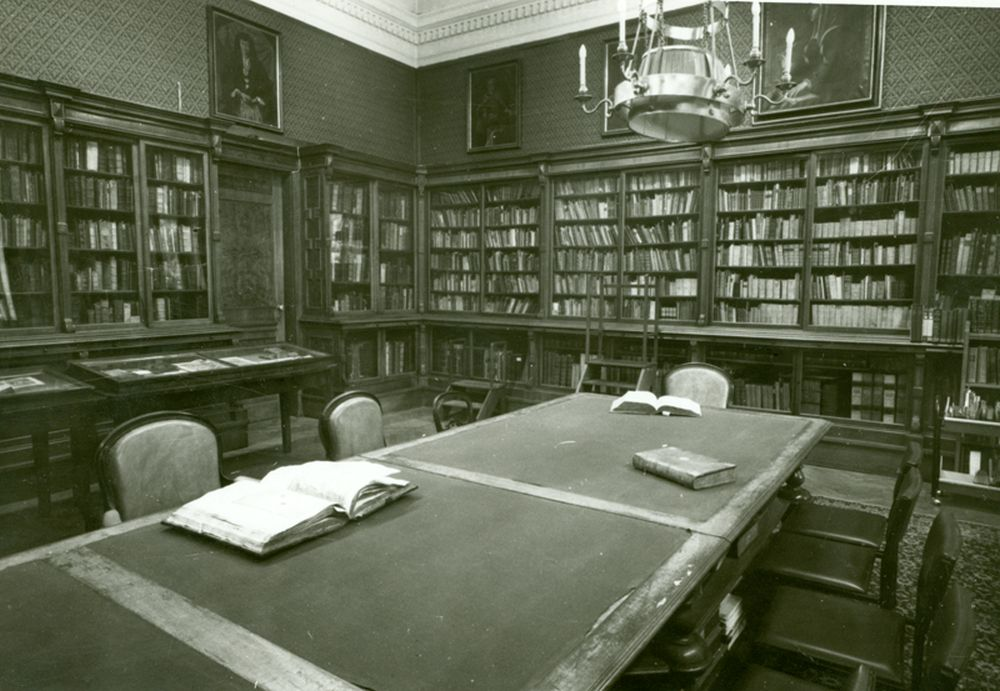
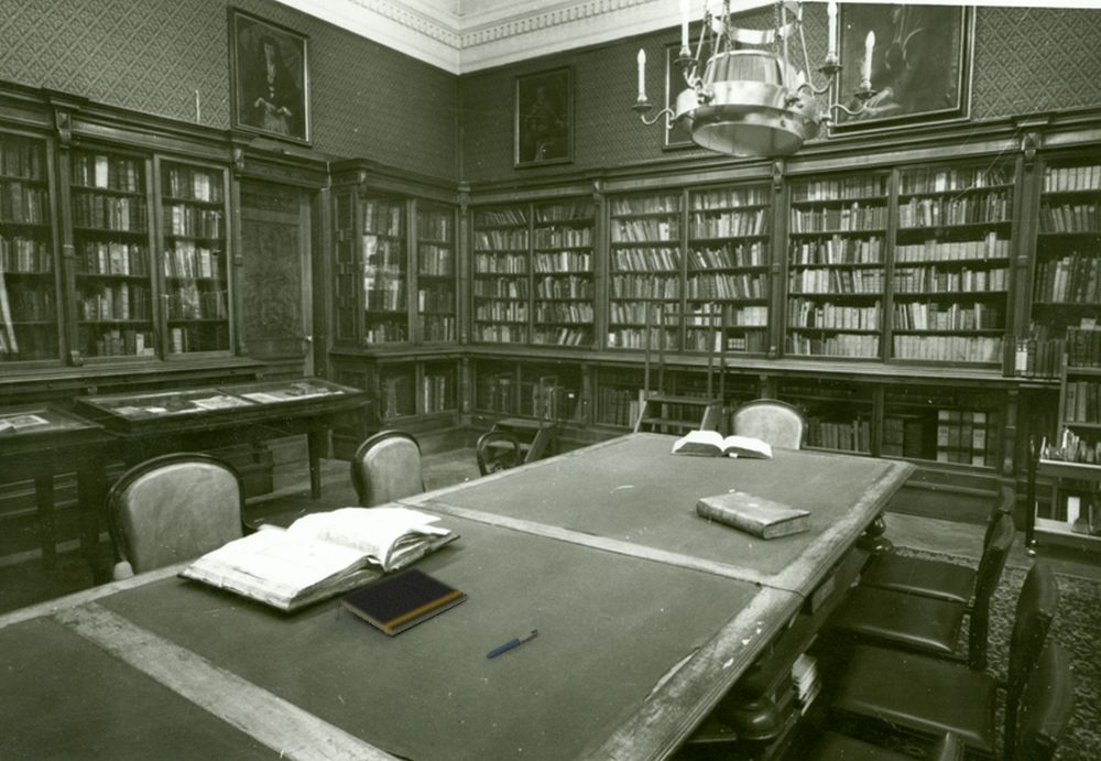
+ pen [484,628,541,659]
+ notepad [335,566,468,638]
